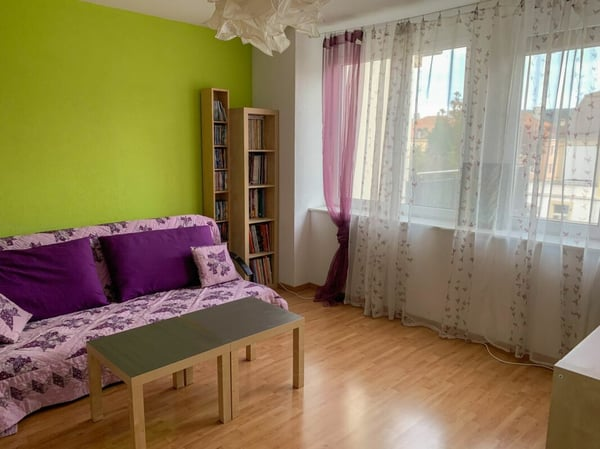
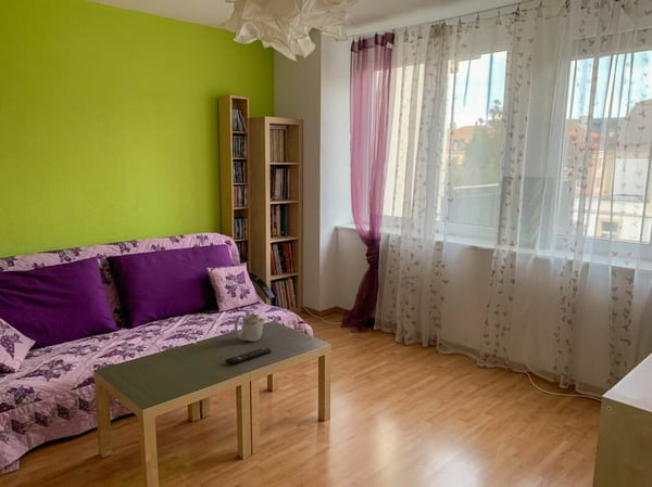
+ remote control [224,346,273,366]
+ teapot [234,309,266,343]
